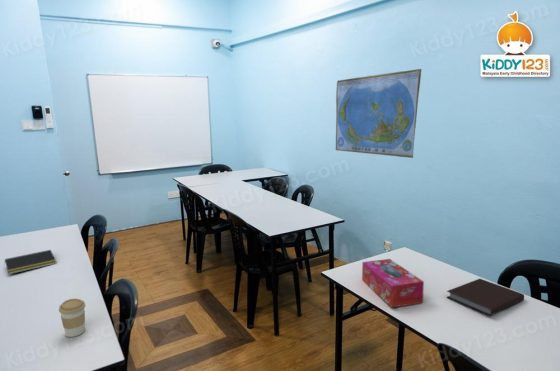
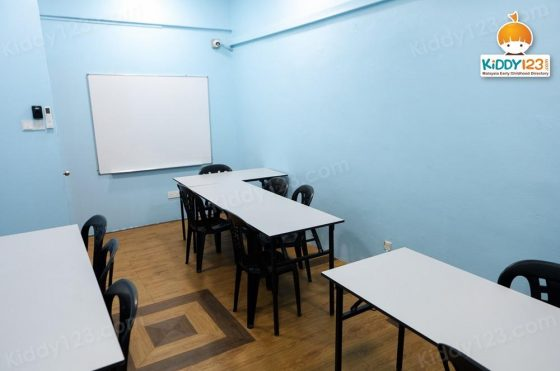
- coffee cup [58,298,87,338]
- tissue box [361,258,425,308]
- notebook [446,278,525,317]
- notepad [3,249,58,275]
- world map [335,68,423,159]
